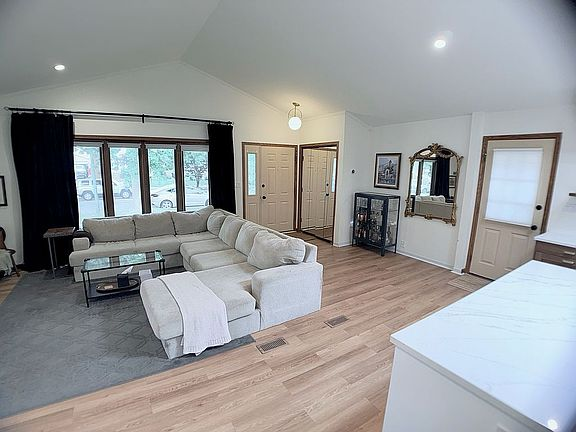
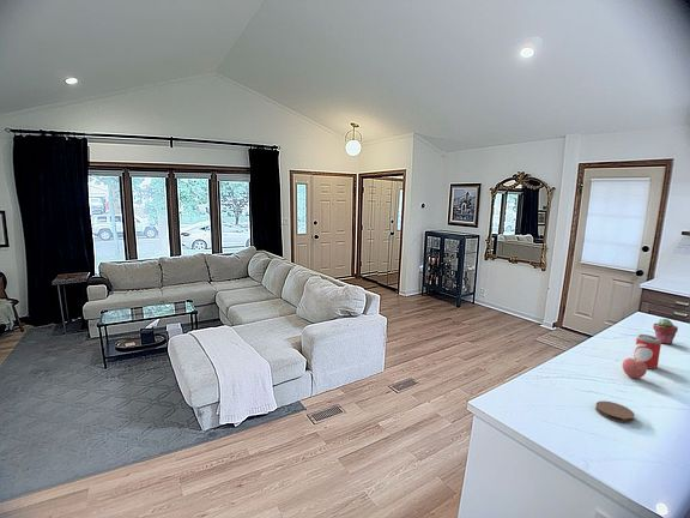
+ coaster [594,400,636,423]
+ beer can [632,333,662,369]
+ apple [622,357,648,380]
+ potted succulent [652,318,679,345]
